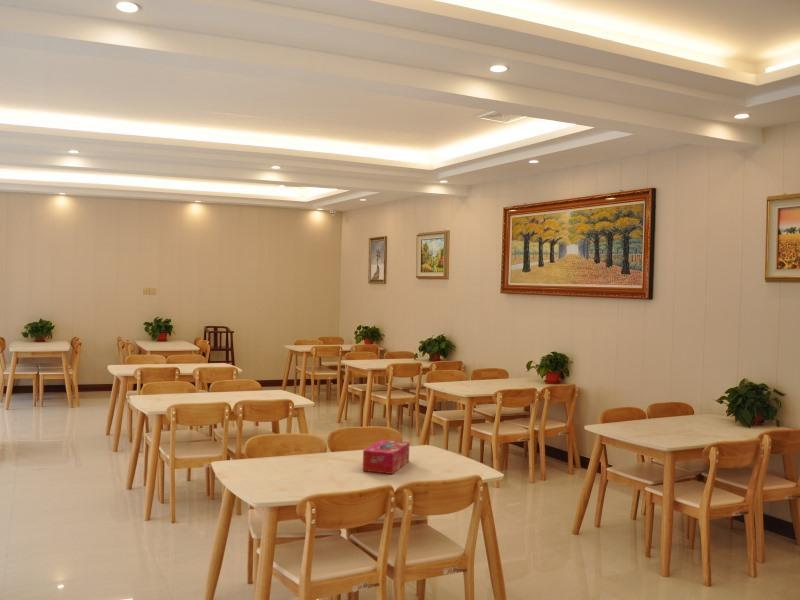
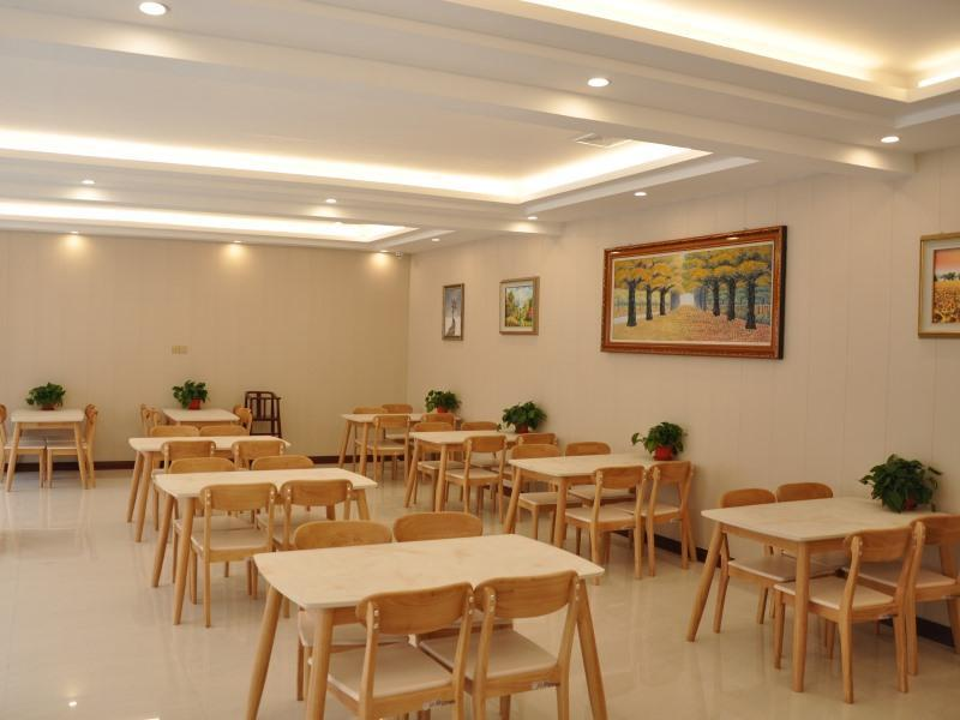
- tissue box [362,439,411,475]
